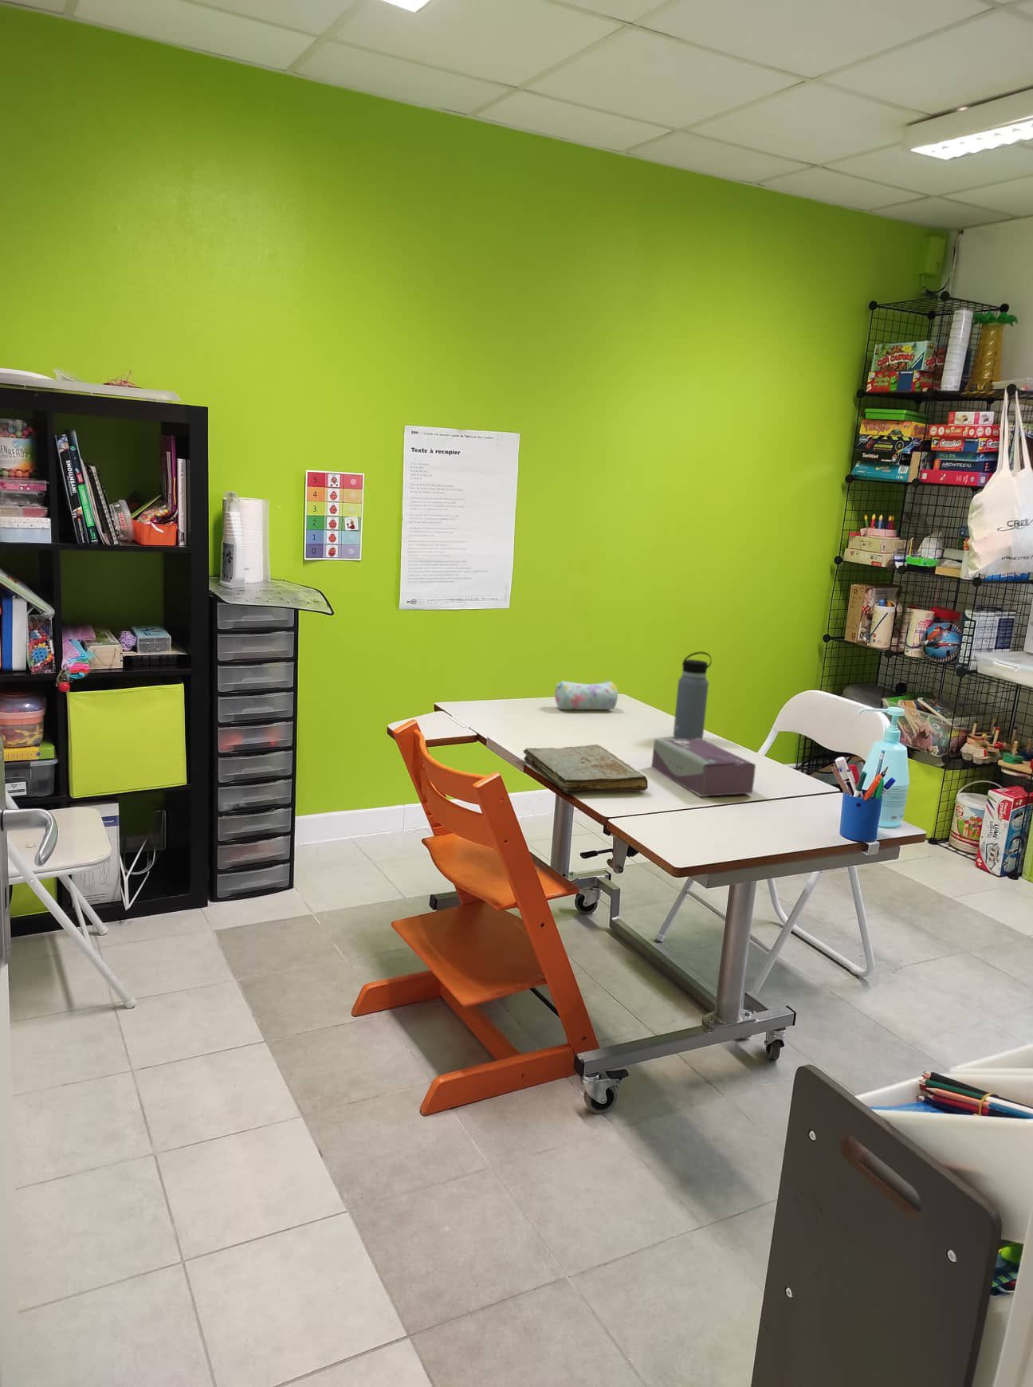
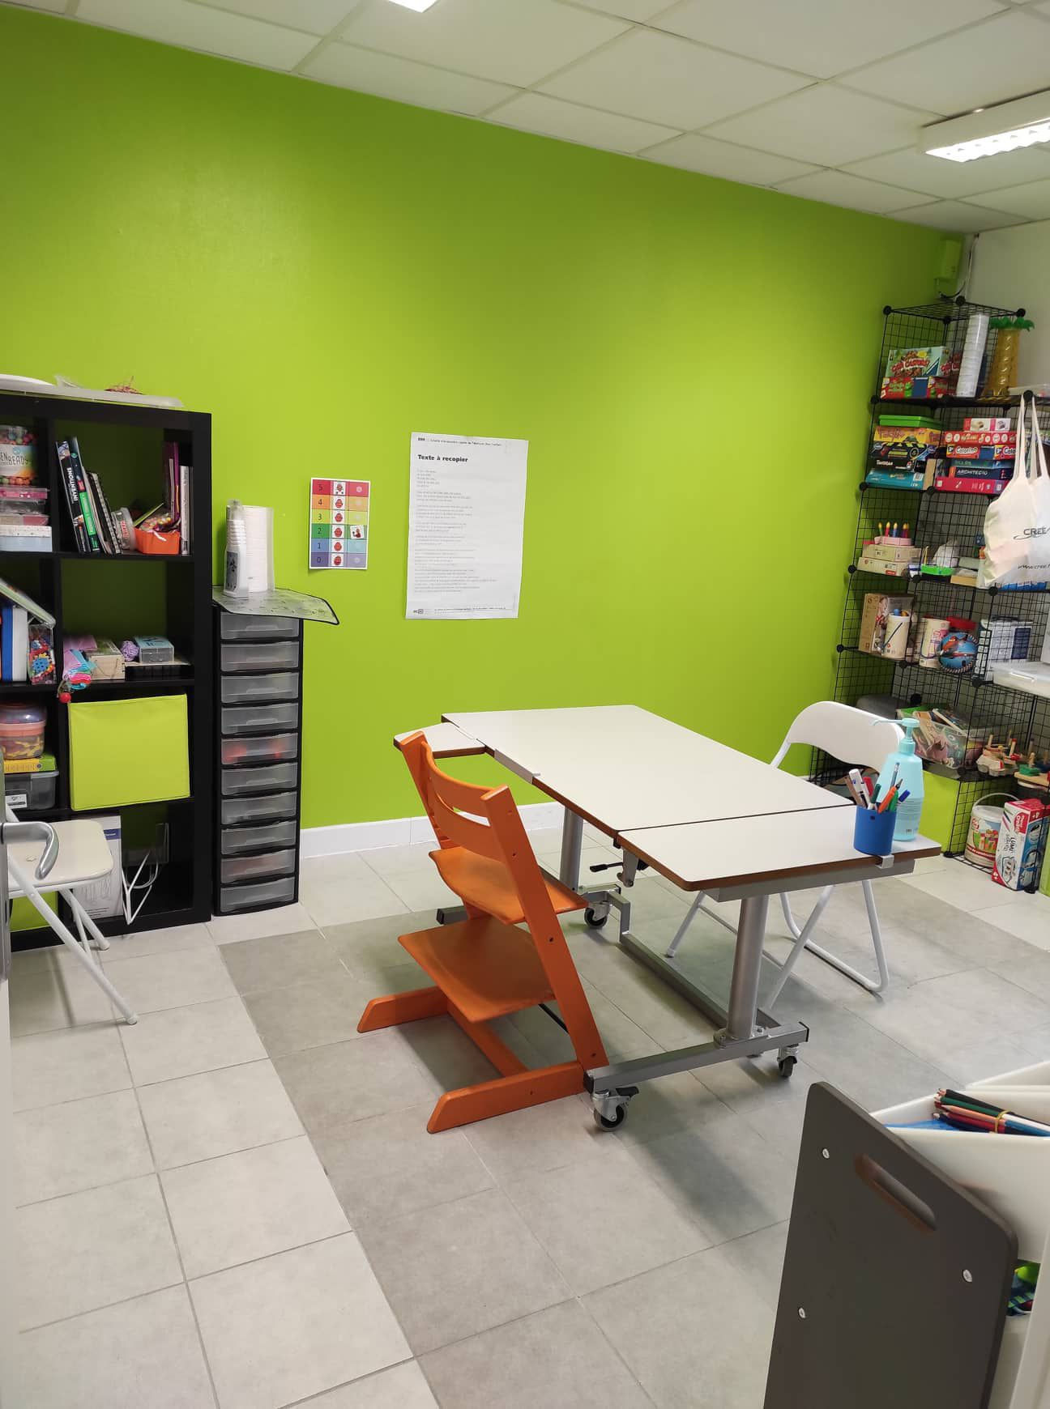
- book [523,743,649,794]
- tissue box [651,737,756,797]
- pencil case [554,680,618,710]
- water bottle [673,651,713,740]
